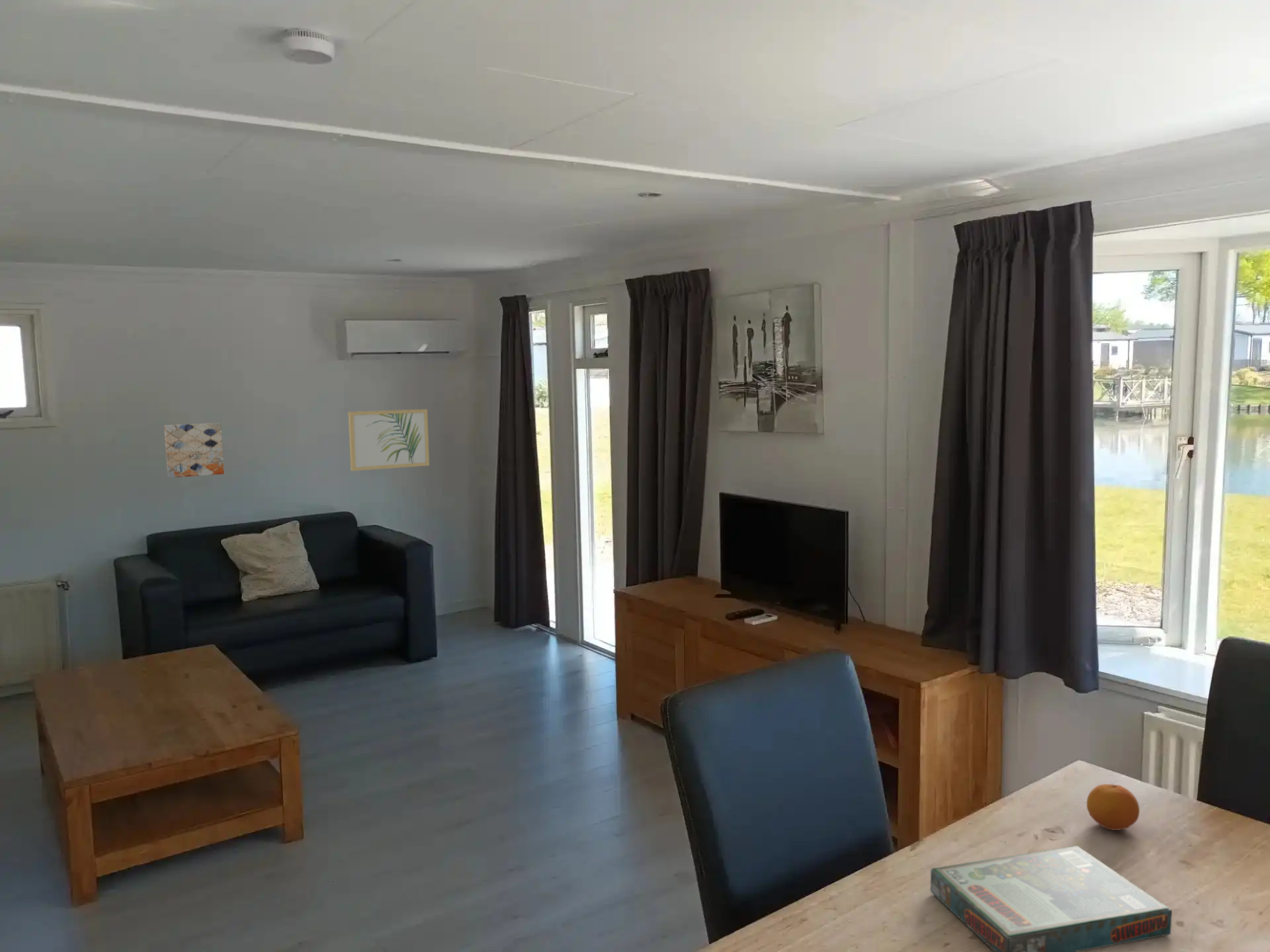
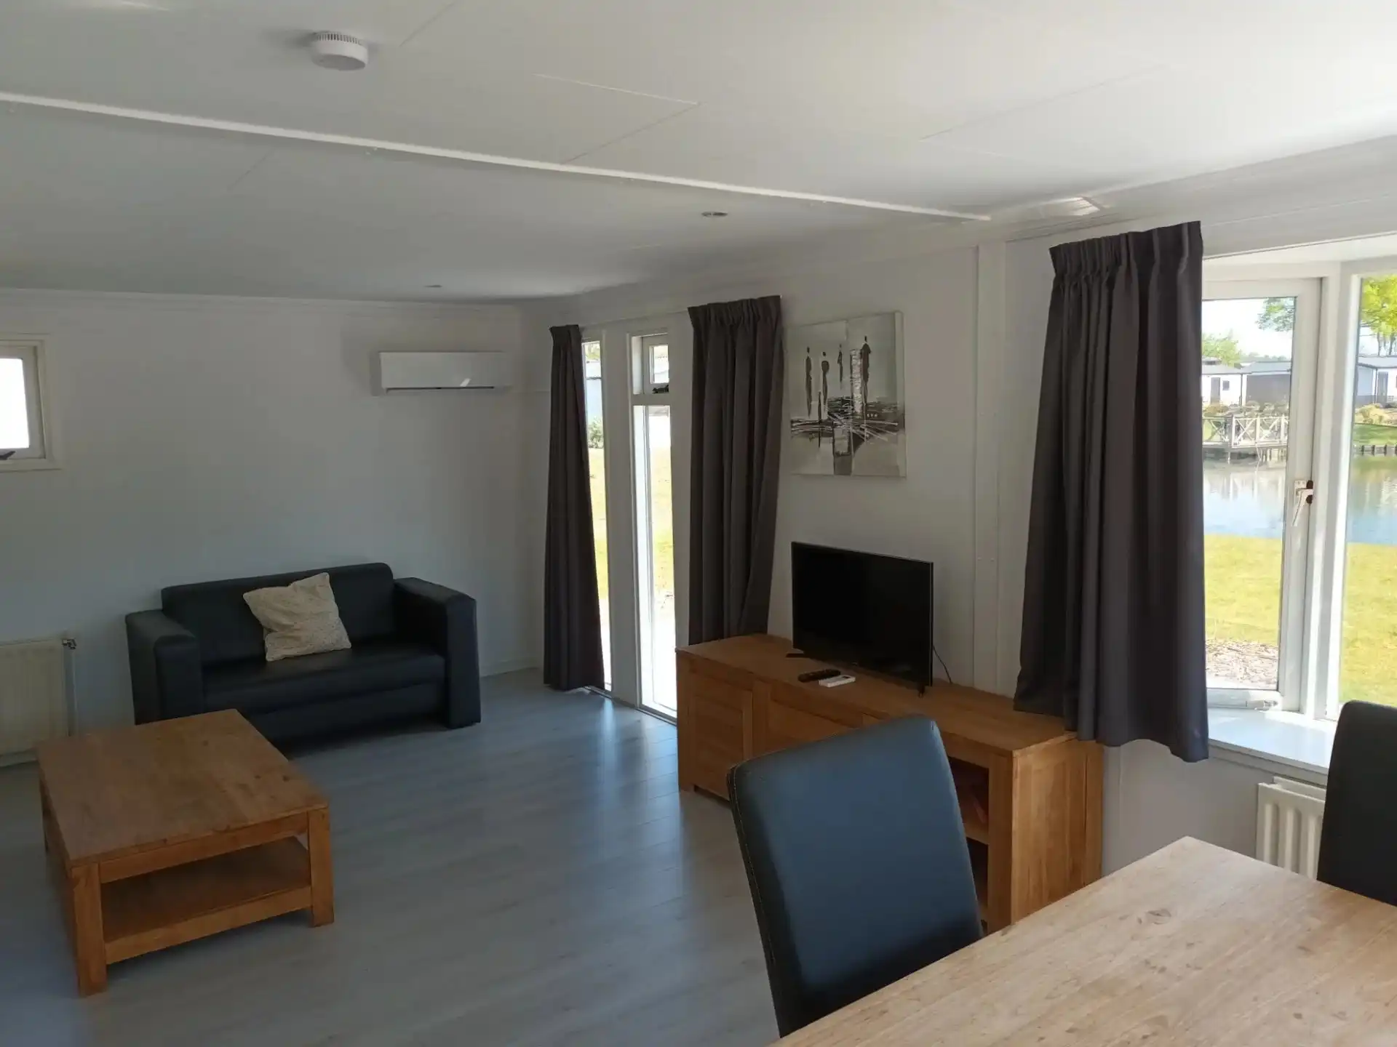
- board game [930,845,1173,952]
- wall art [163,422,225,479]
- fruit [1086,783,1140,831]
- wall art [347,409,430,471]
